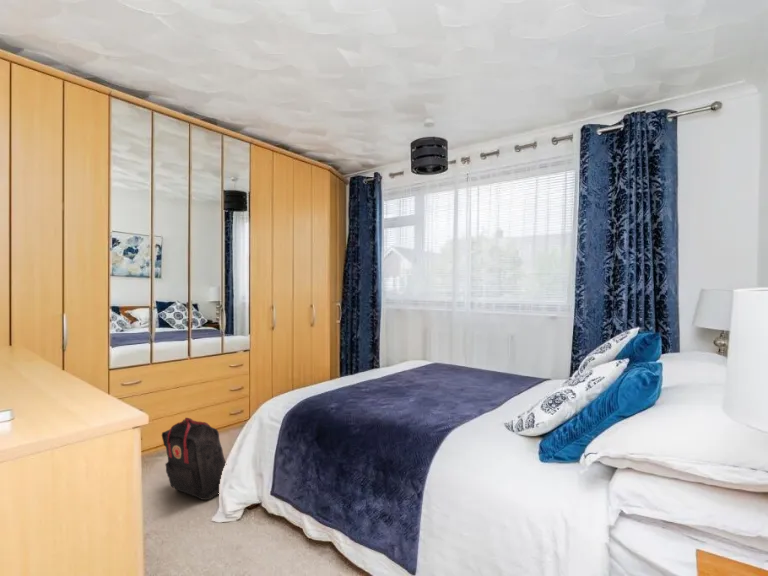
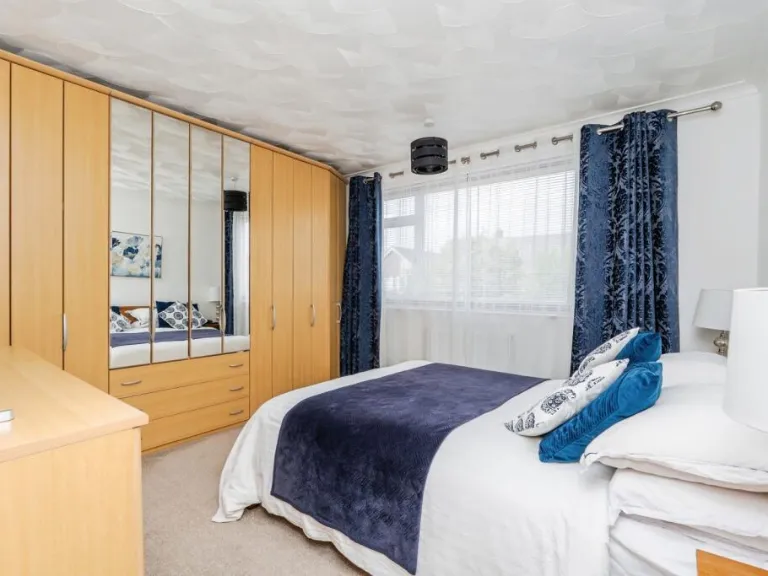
- backpack [161,417,227,501]
